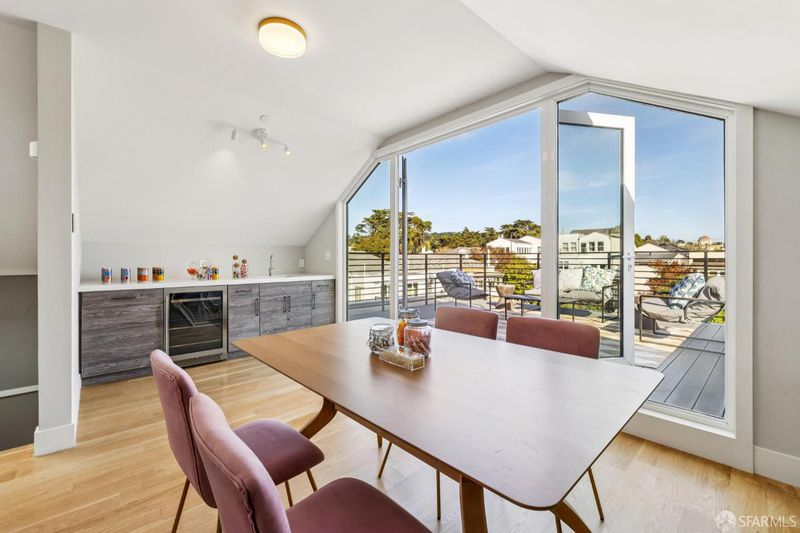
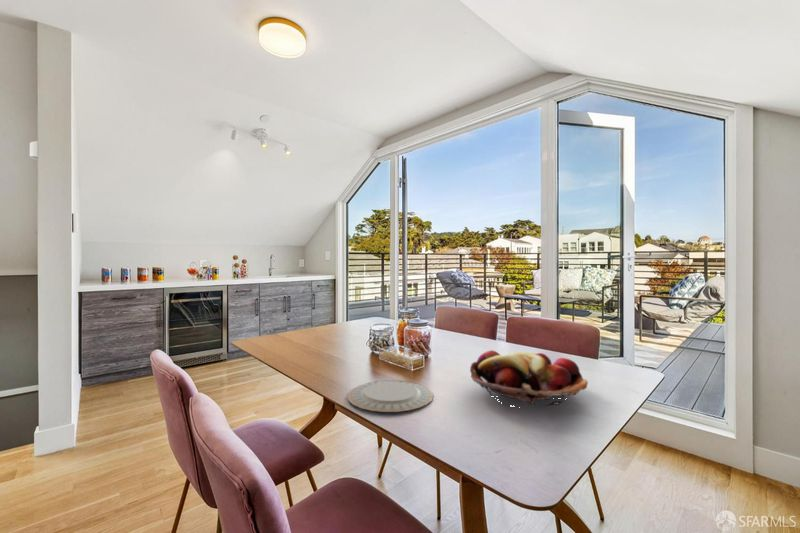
+ chinaware [346,380,434,413]
+ fruit basket [469,349,589,408]
